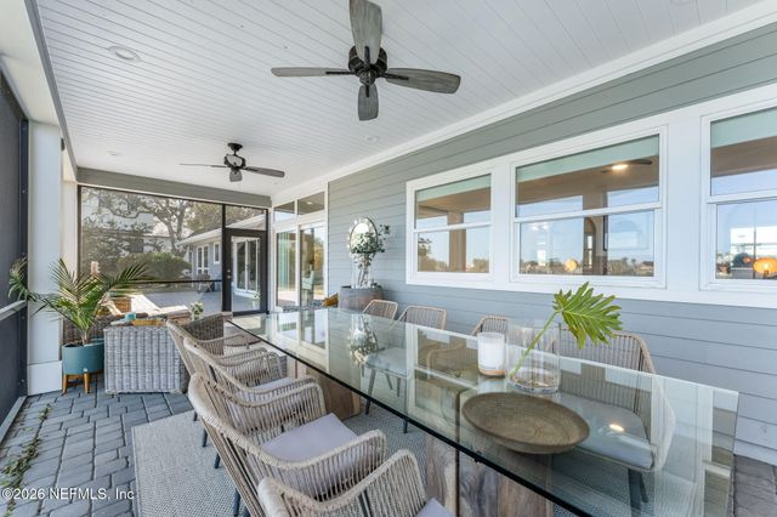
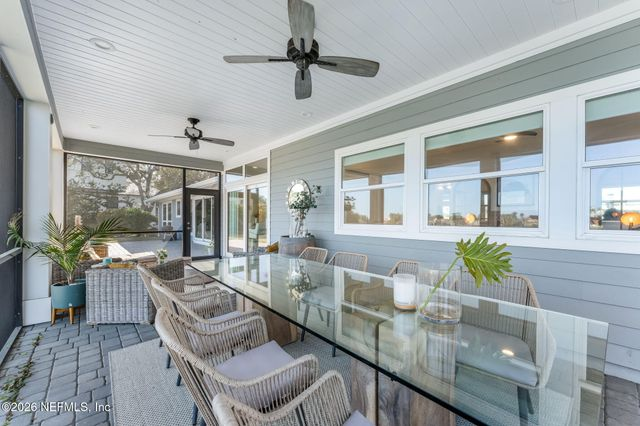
- decorative bowl [460,391,591,455]
